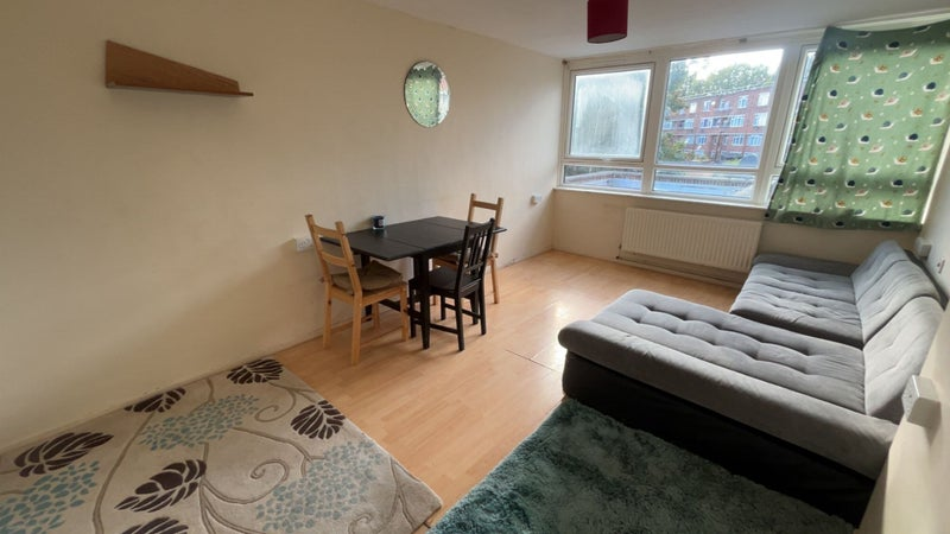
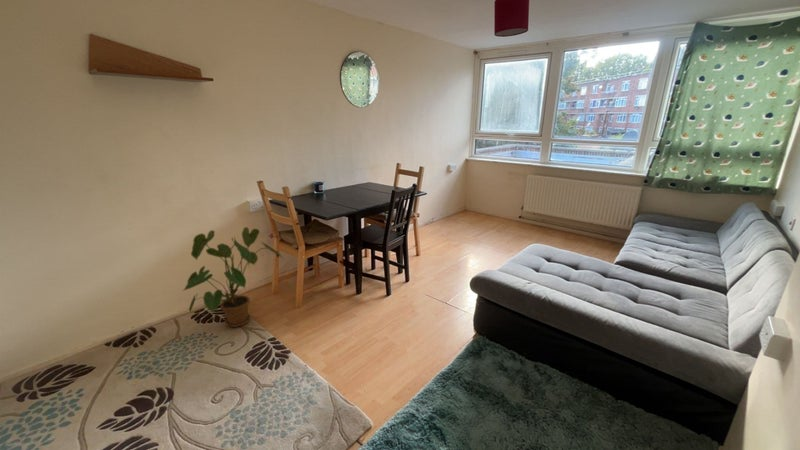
+ house plant [181,226,285,328]
